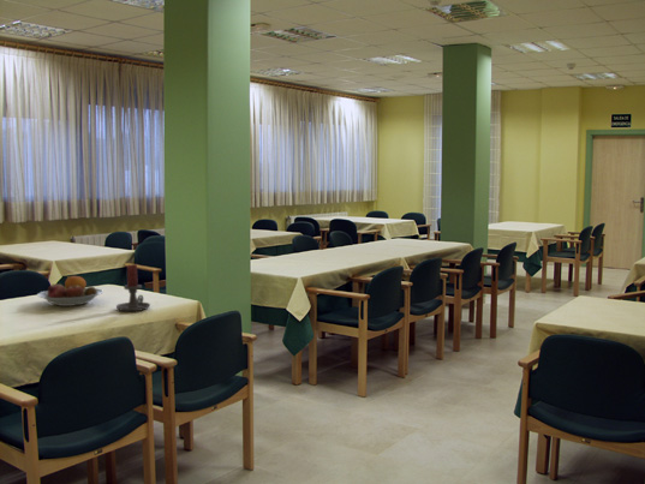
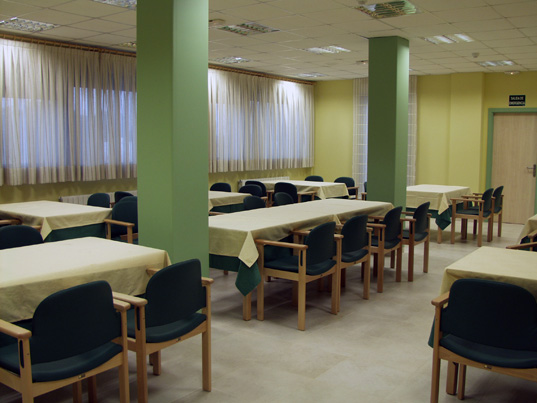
- fruit bowl [36,275,104,307]
- candle holder [115,263,151,312]
